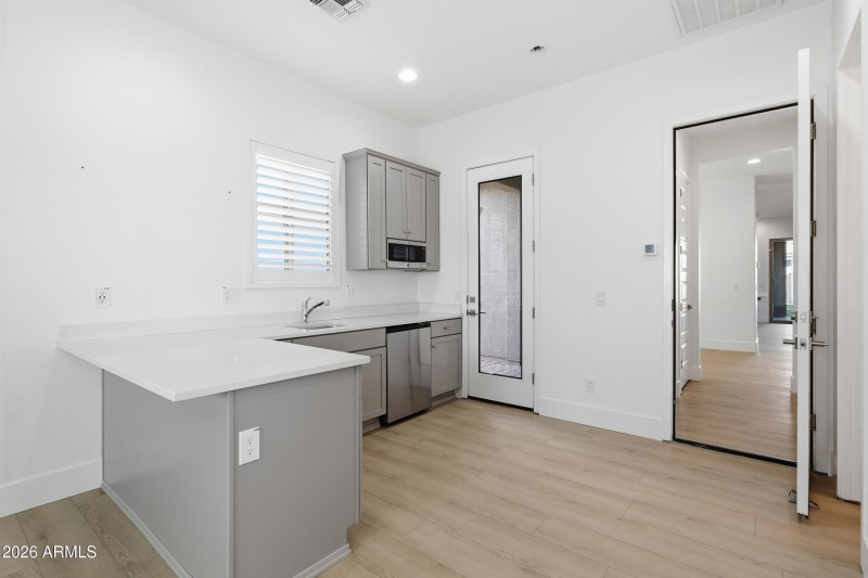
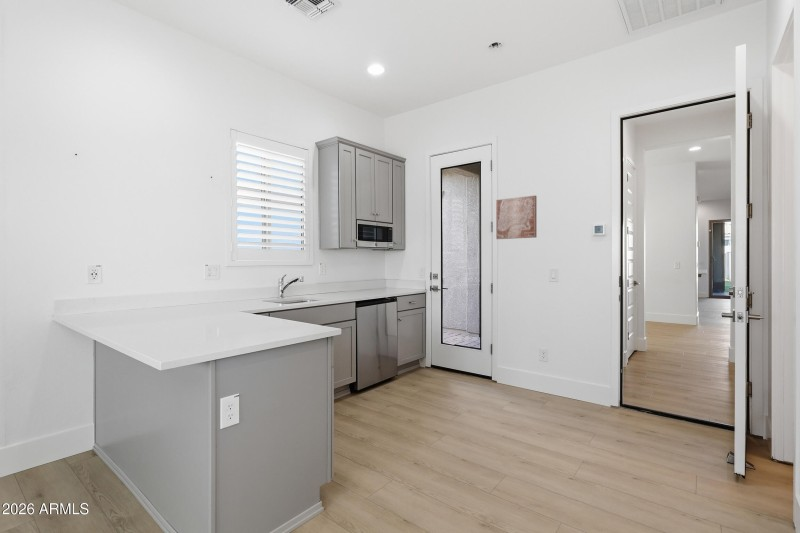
+ wall art [495,195,538,240]
